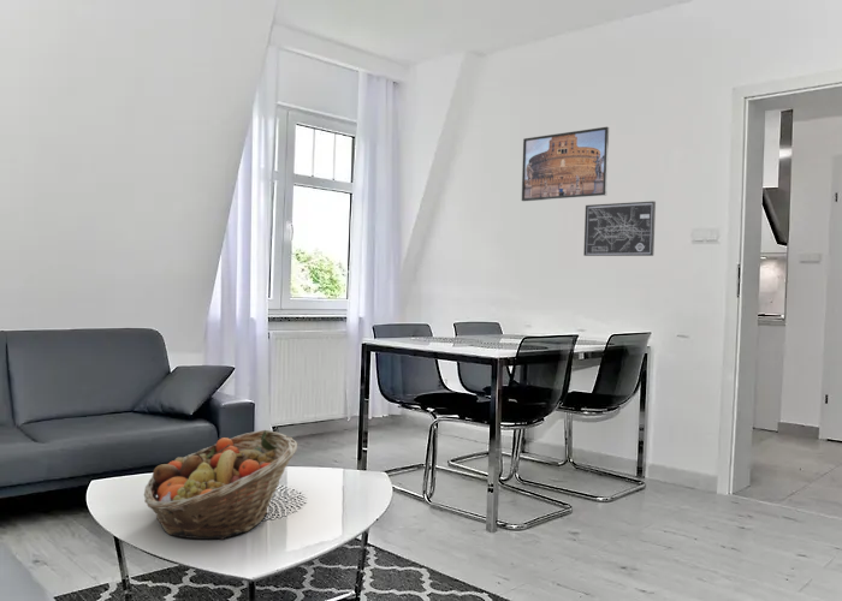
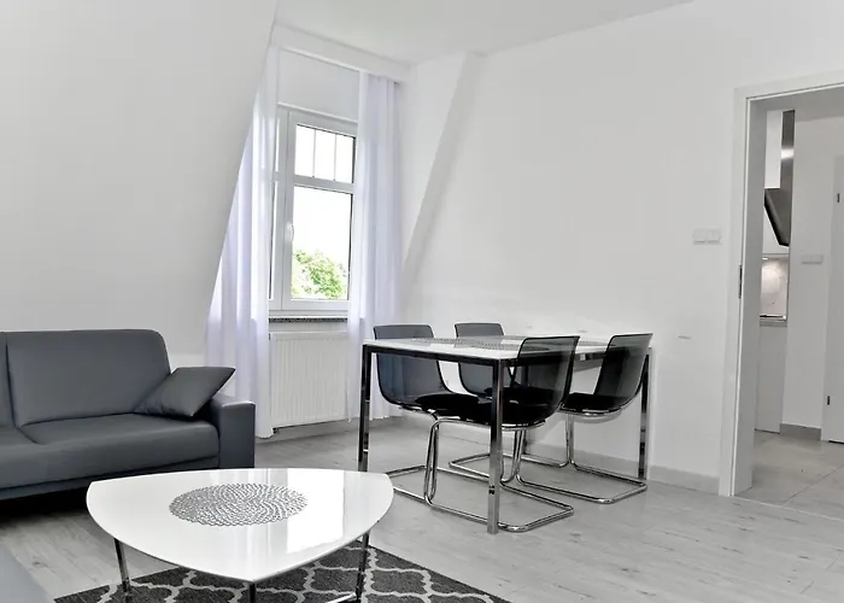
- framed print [521,126,610,202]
- fruit basket [143,429,298,541]
- wall art [582,200,657,257]
